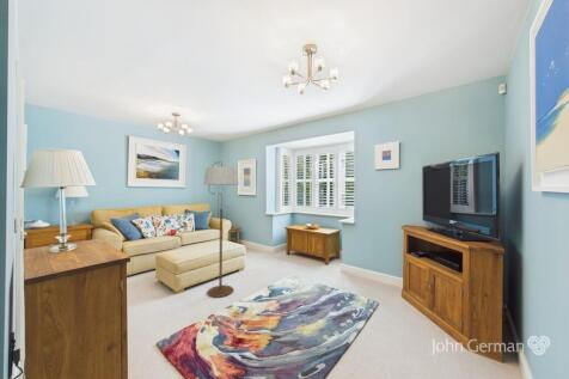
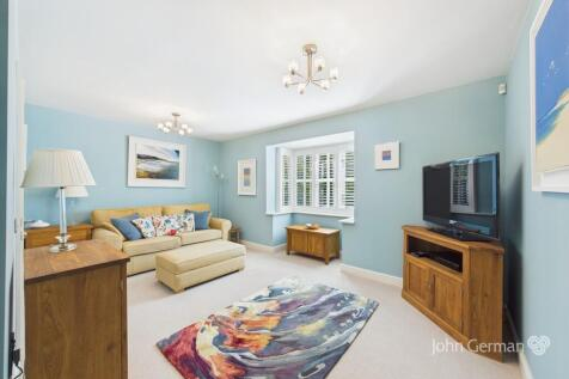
- floor lamp [202,160,240,299]
